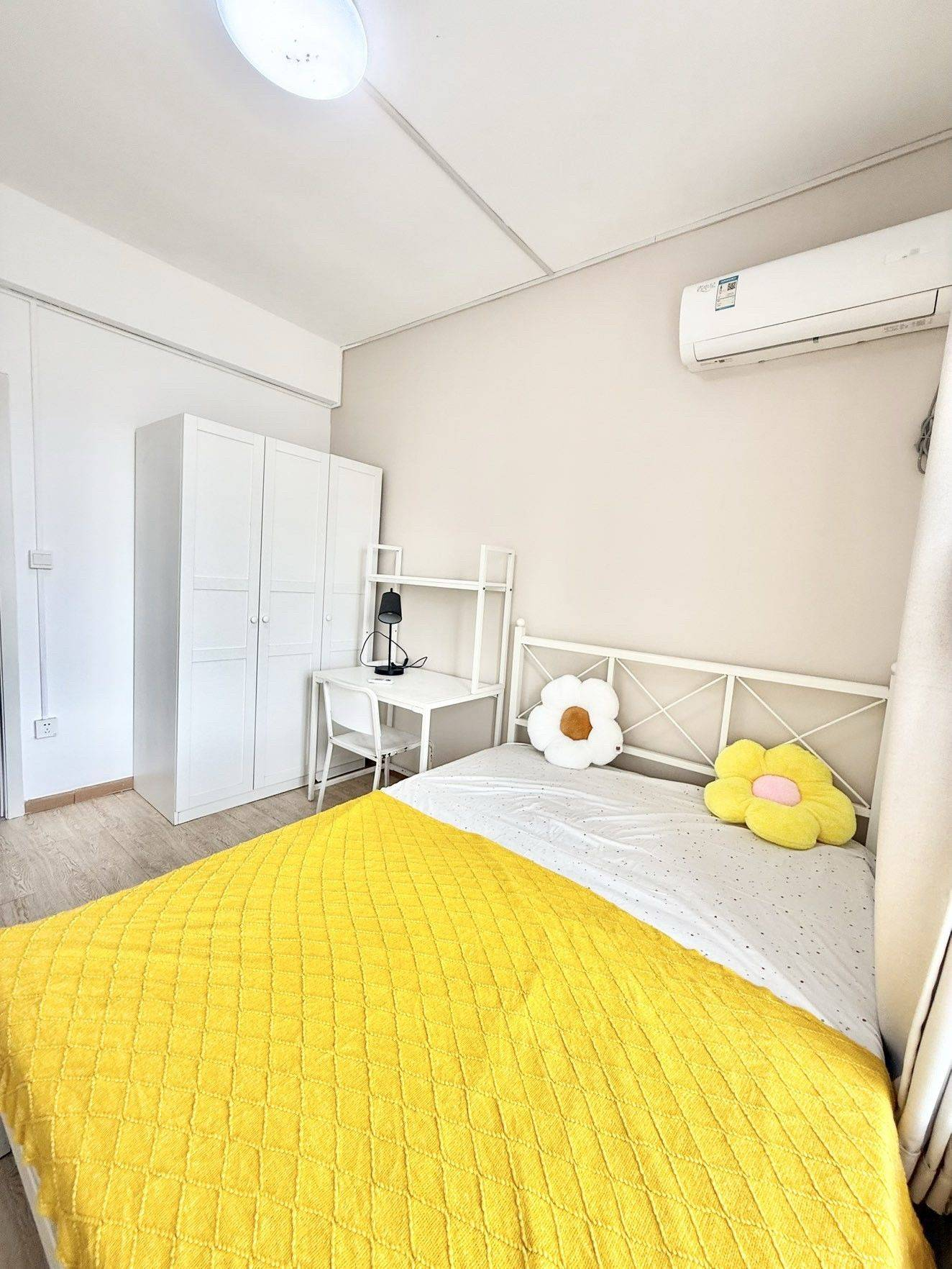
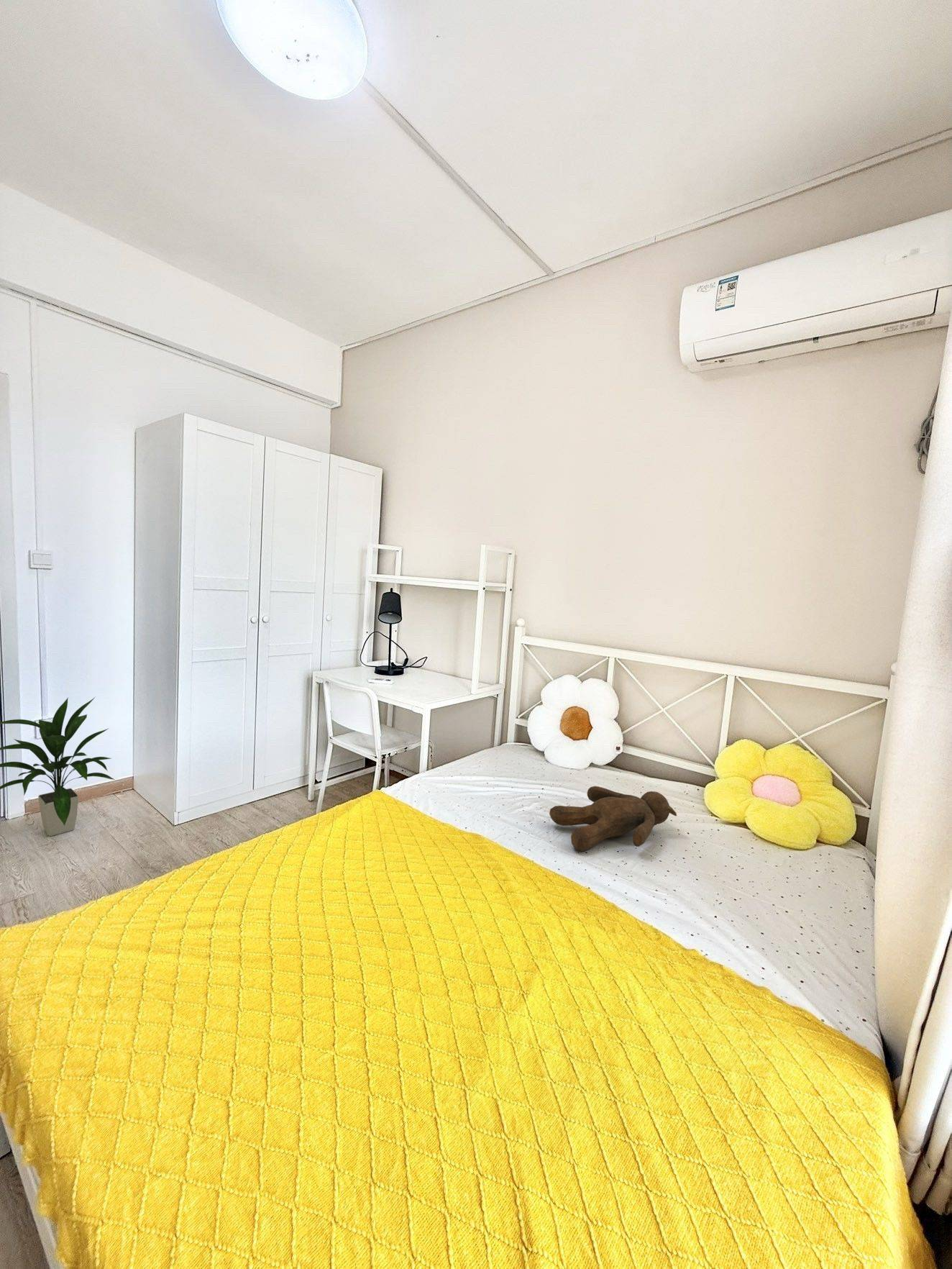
+ indoor plant [0,696,116,837]
+ teddy bear [549,786,677,852]
